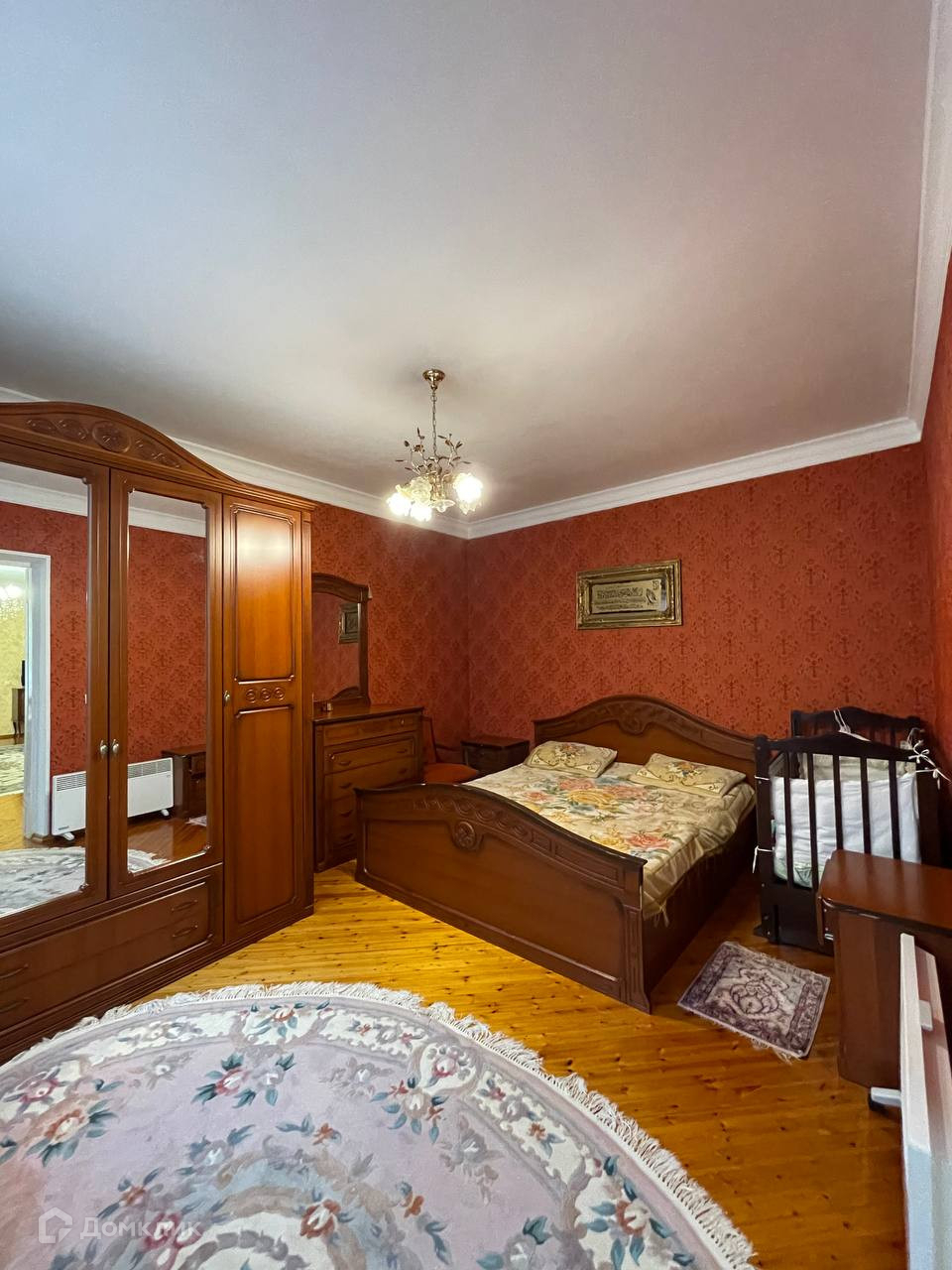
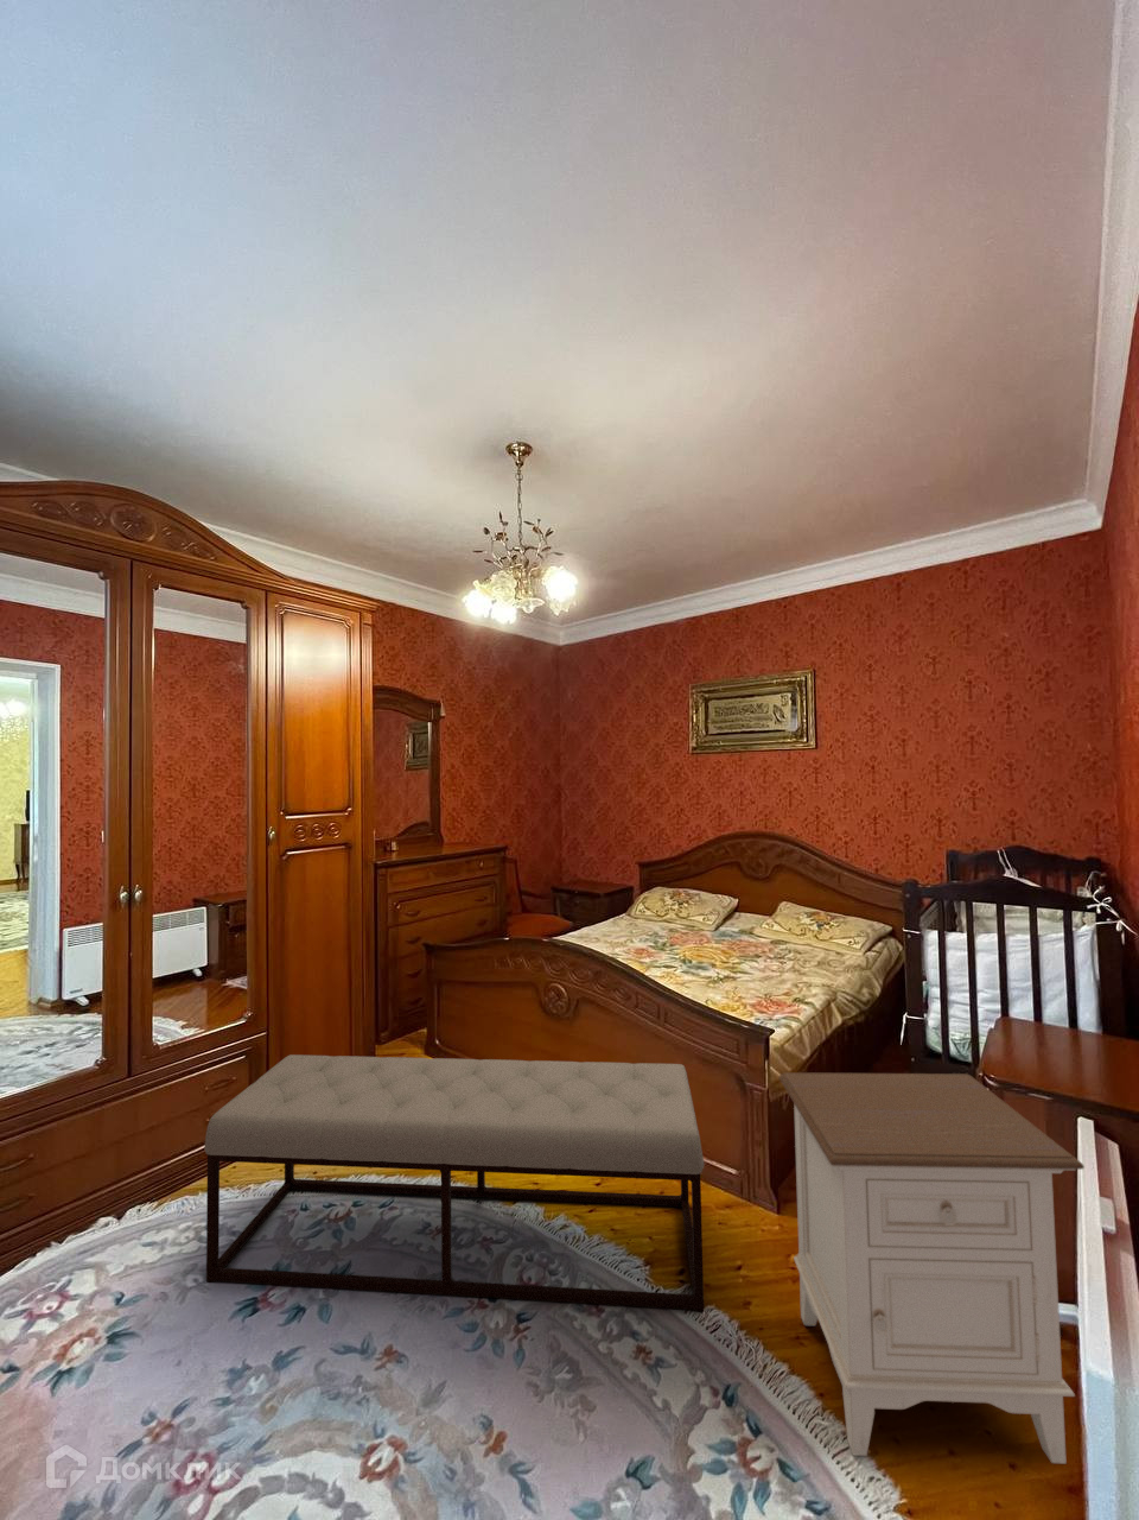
+ nightstand [778,1071,1085,1465]
+ bench [203,1053,706,1312]
